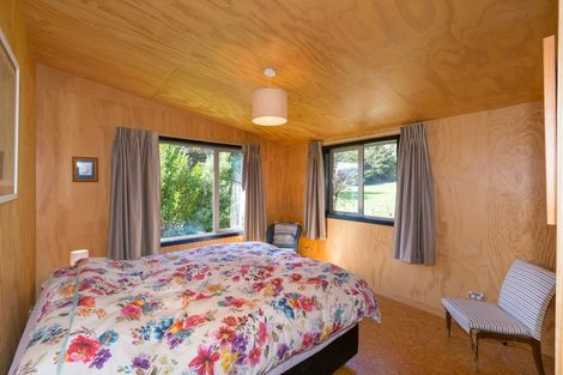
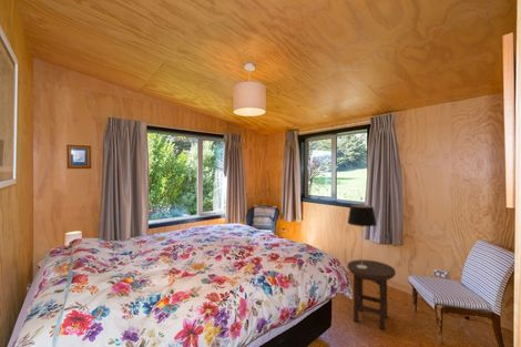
+ stool [346,258,397,331]
+ table lamp [347,204,378,268]
